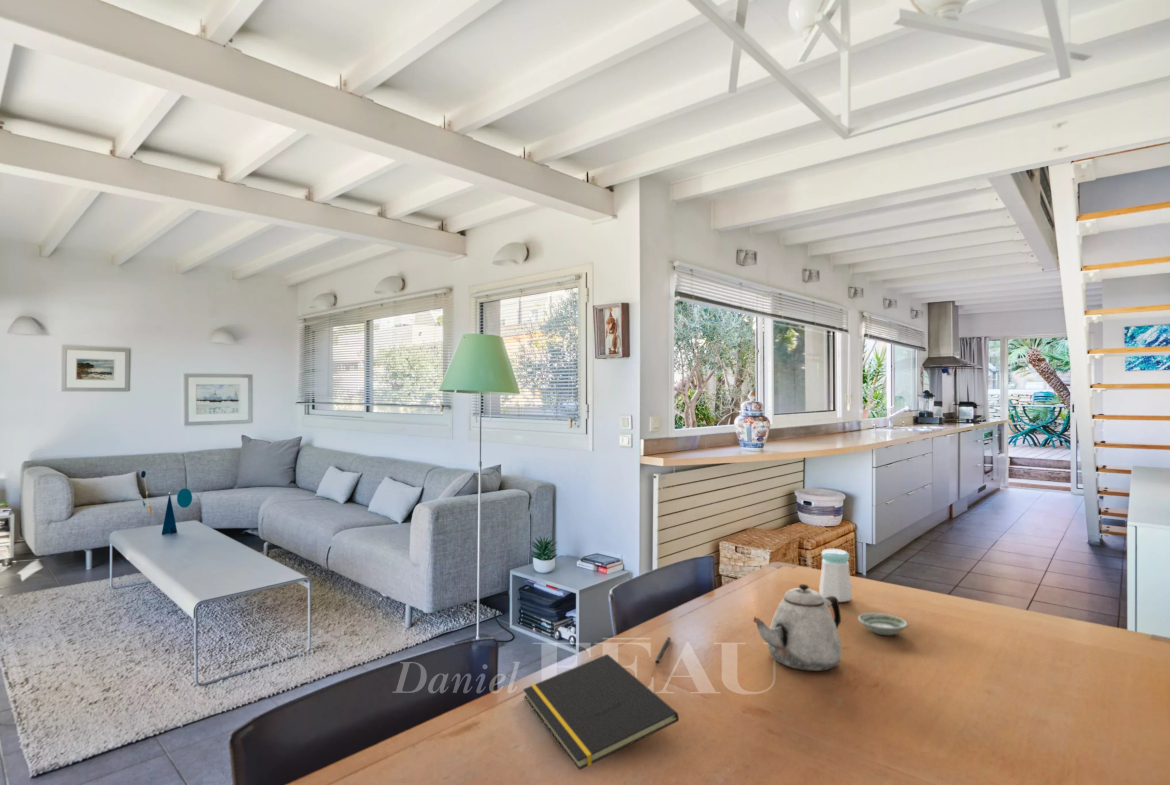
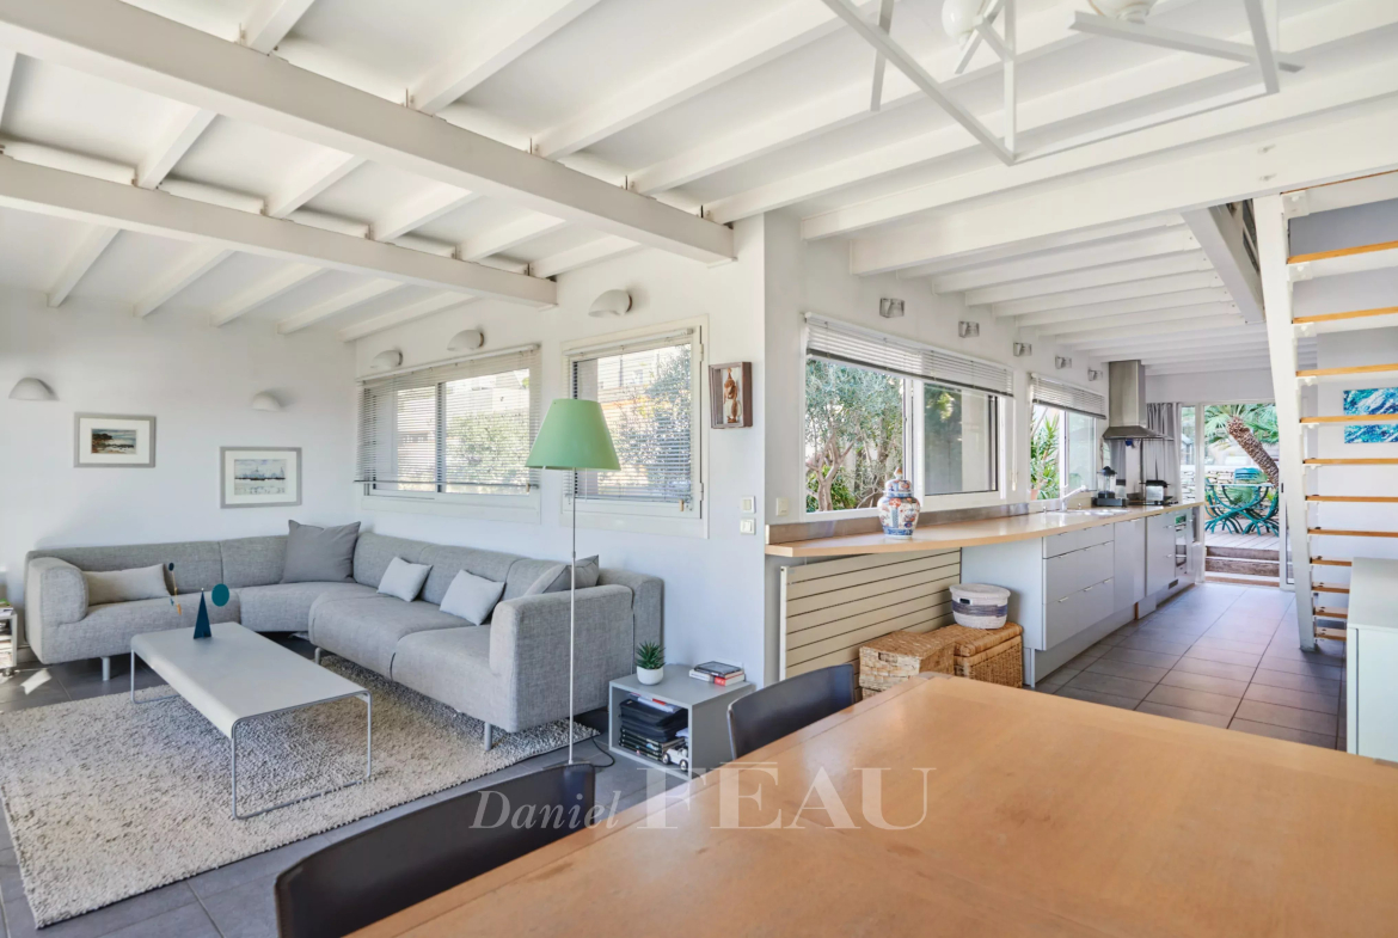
- notepad [522,653,680,771]
- salt shaker [818,548,853,603]
- saucer [857,612,909,636]
- teapot [752,583,843,672]
- pen [654,636,672,665]
